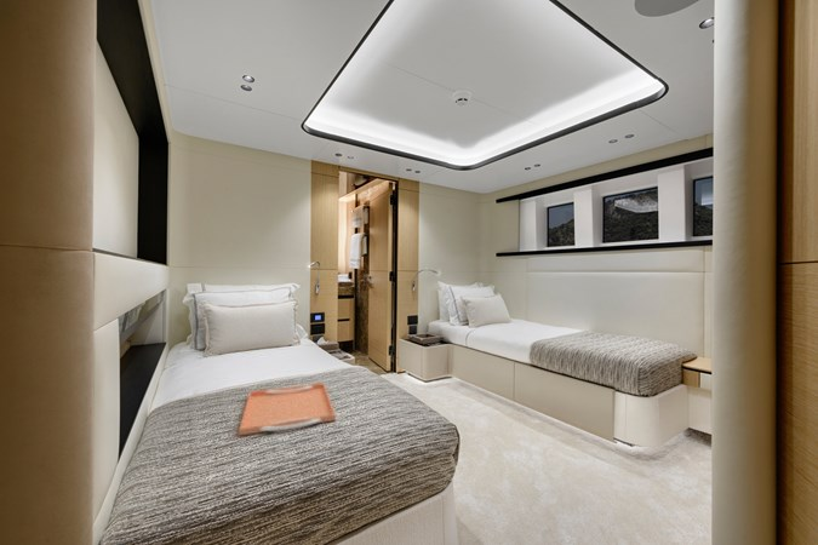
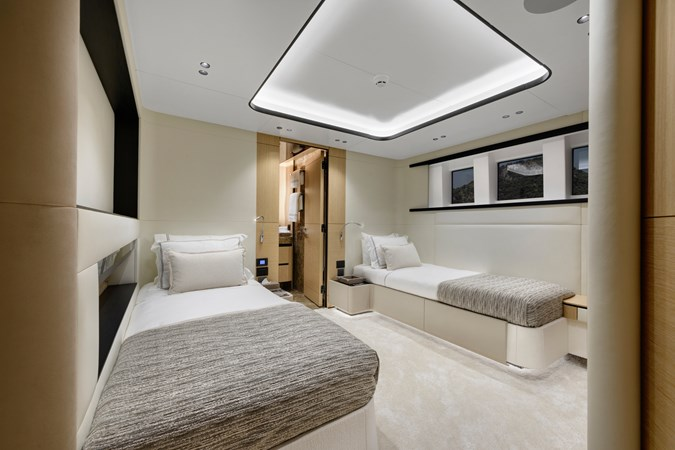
- serving tray [238,382,337,437]
